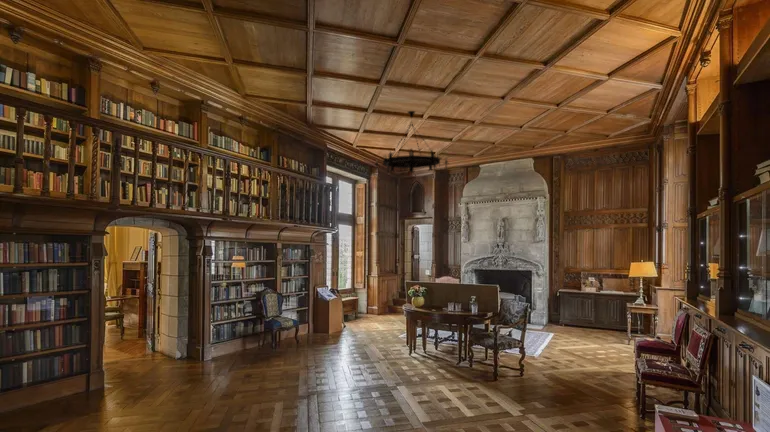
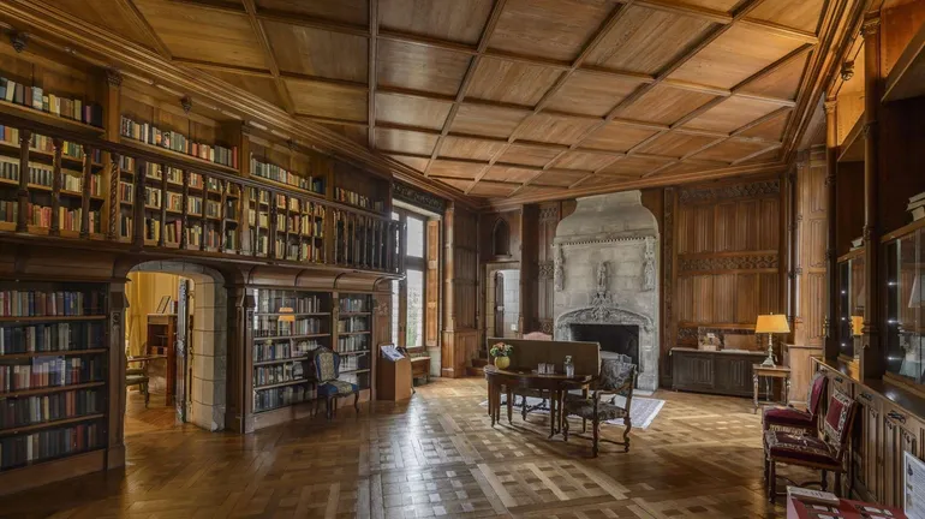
- chandelier [374,110,449,175]
